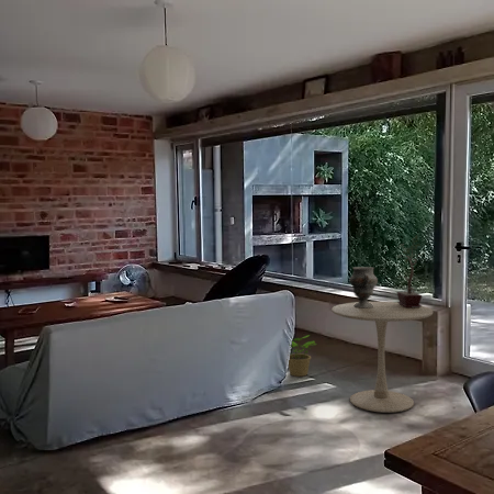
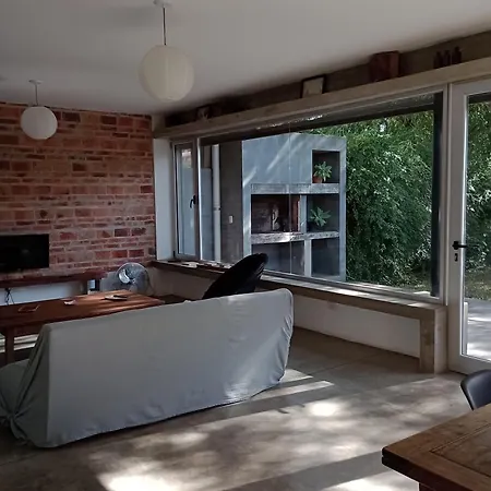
- potted plant [288,334,317,378]
- potted plant [395,234,425,308]
- side table [330,301,434,414]
- decorative vase [348,266,379,308]
